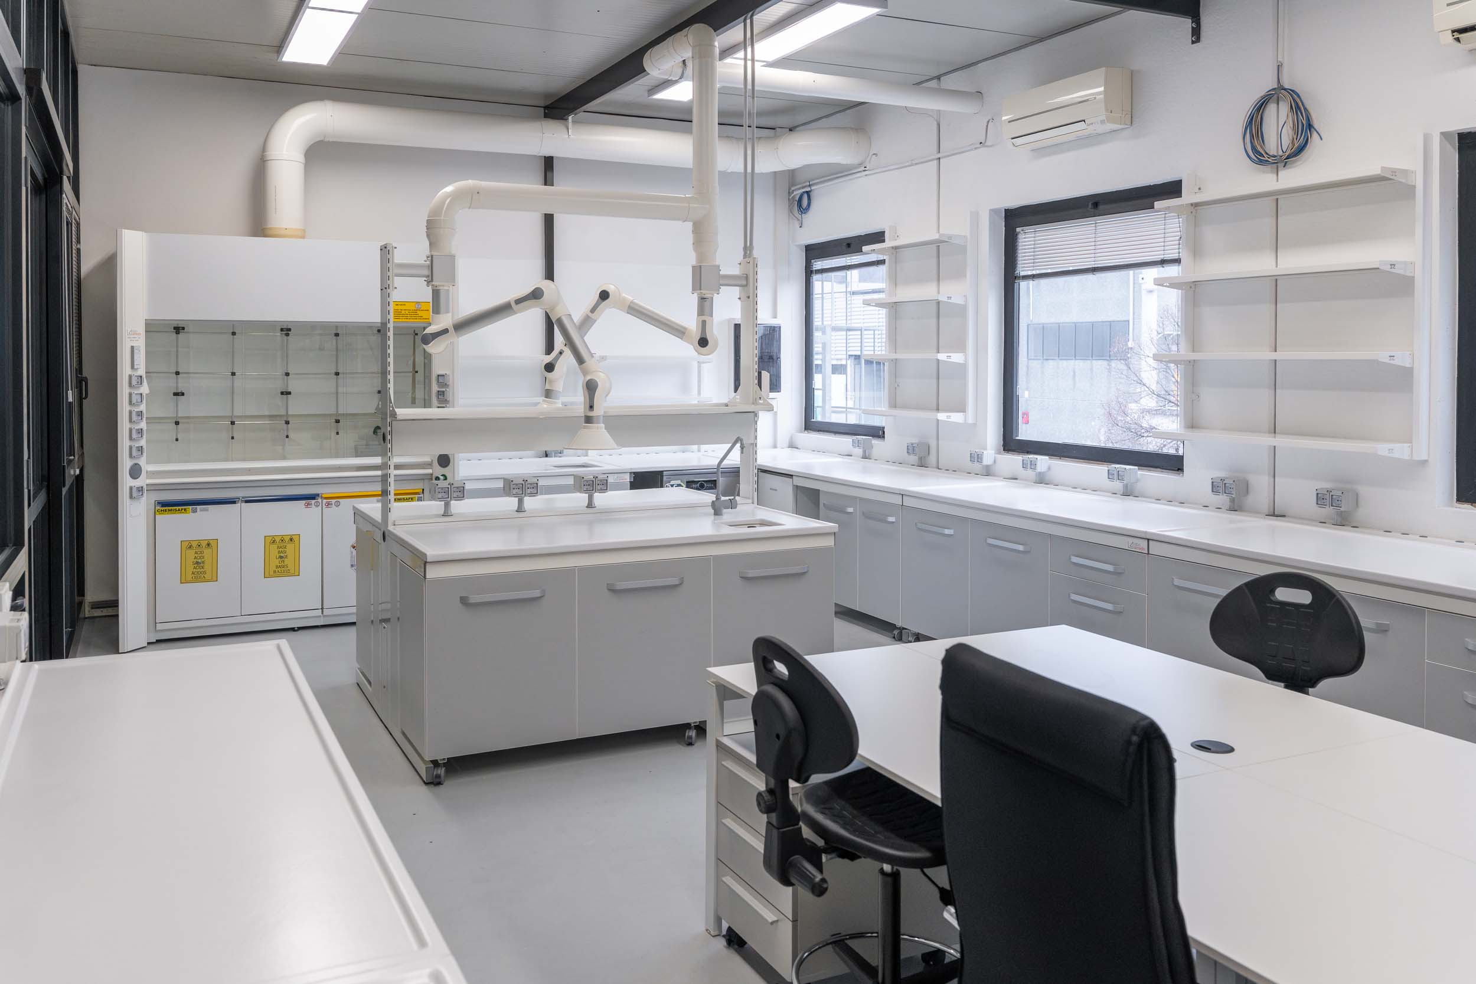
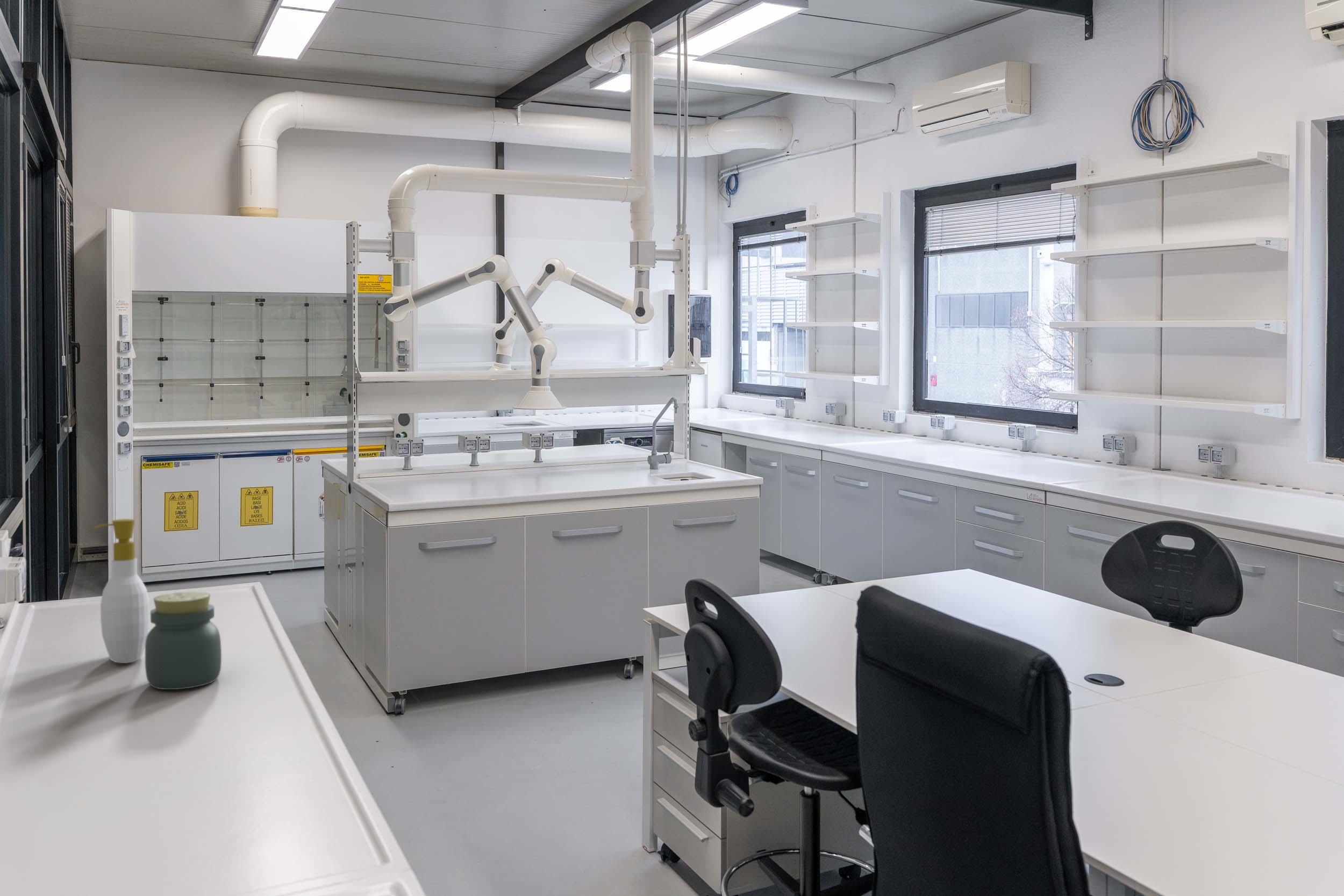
+ jar [145,591,222,690]
+ soap bottle [93,518,150,664]
